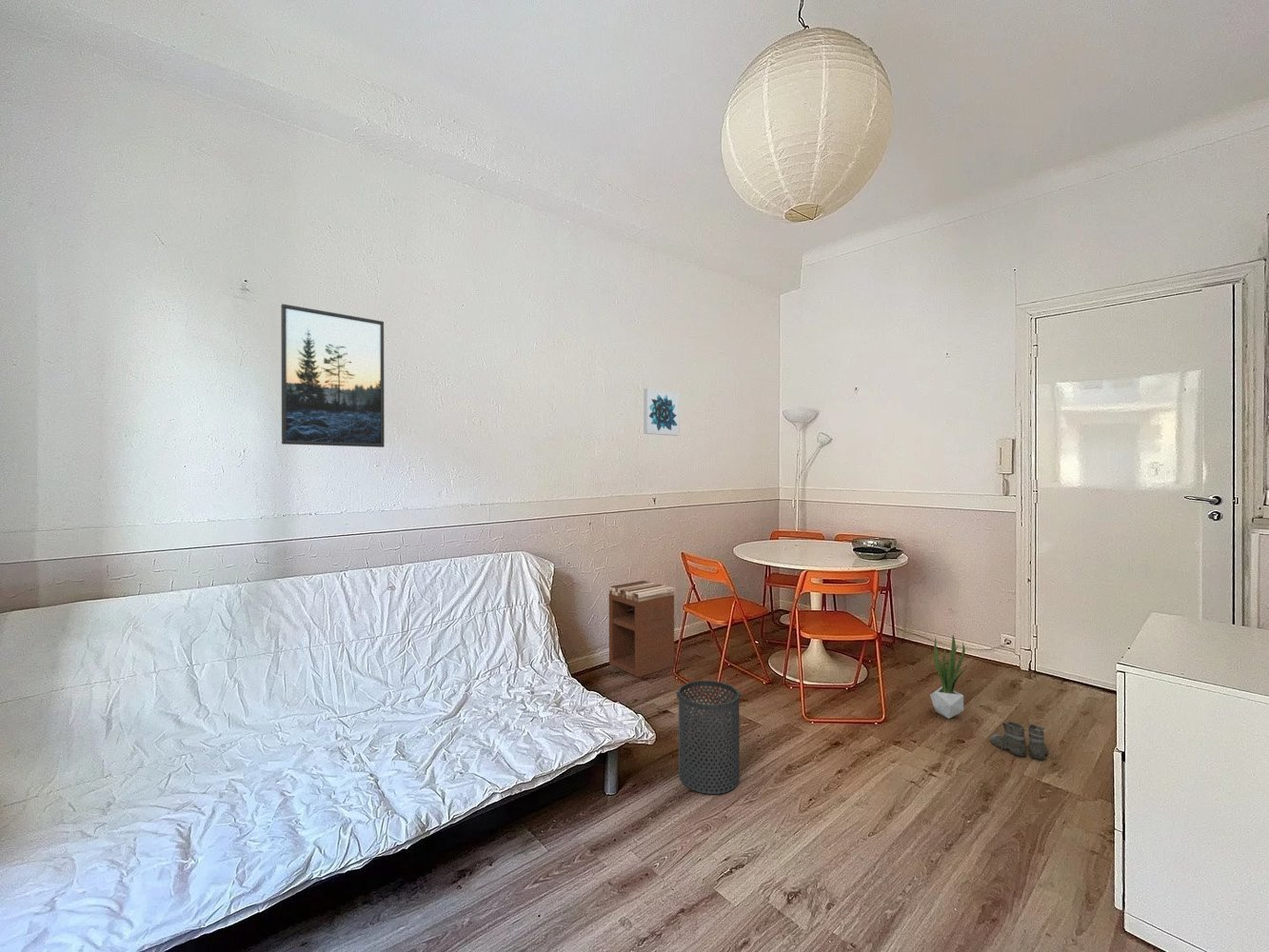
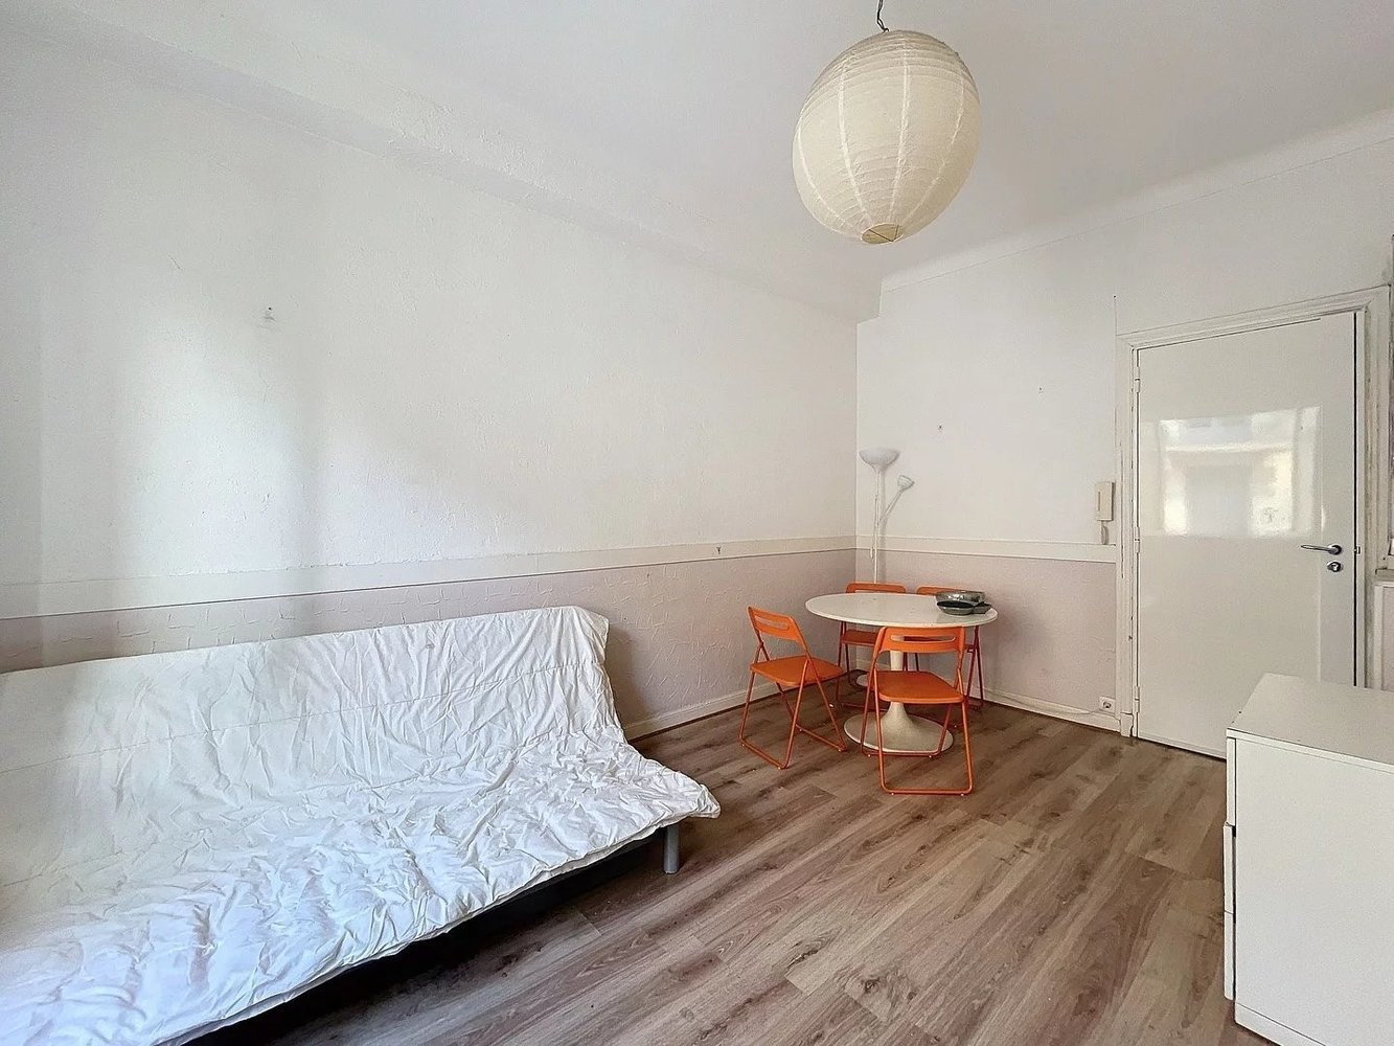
- trash can [675,680,742,795]
- potted plant [929,634,968,720]
- boots [989,721,1060,761]
- wall art [643,387,681,437]
- nightstand [608,580,675,678]
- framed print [280,303,386,448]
